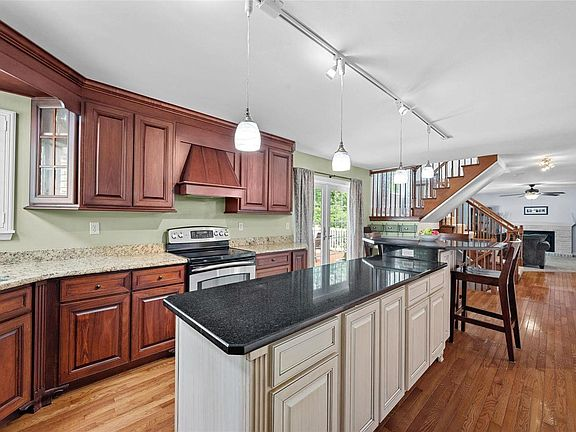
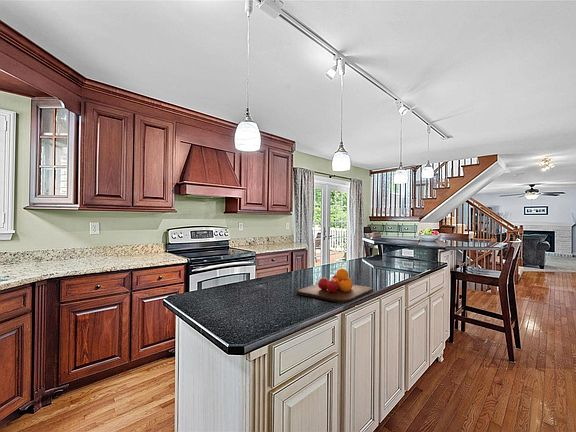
+ chopping board [295,268,374,304]
